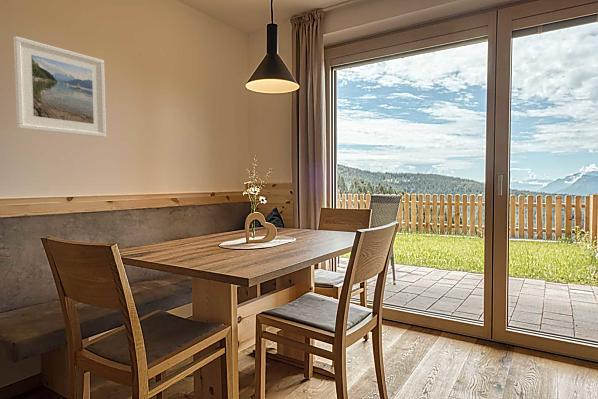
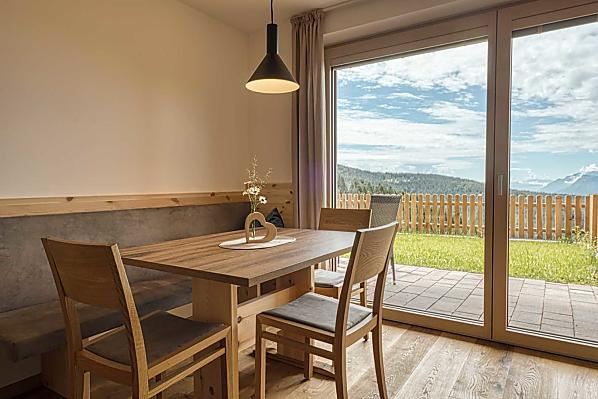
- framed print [13,35,107,138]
